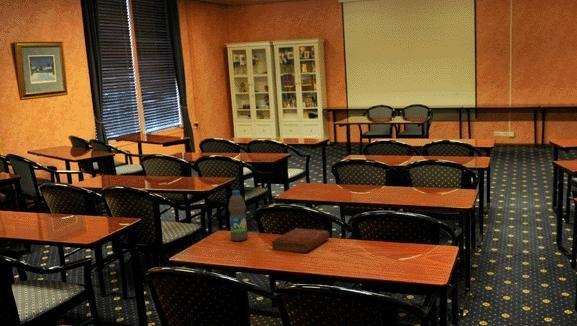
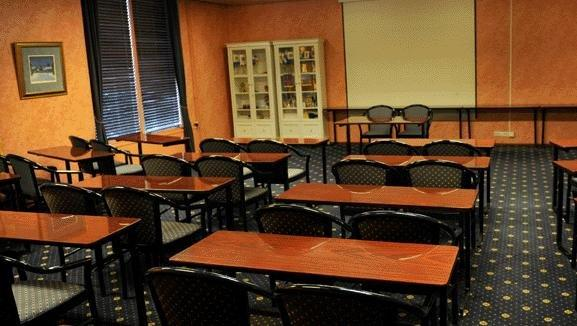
- bible [271,227,331,254]
- water bottle [227,189,249,242]
